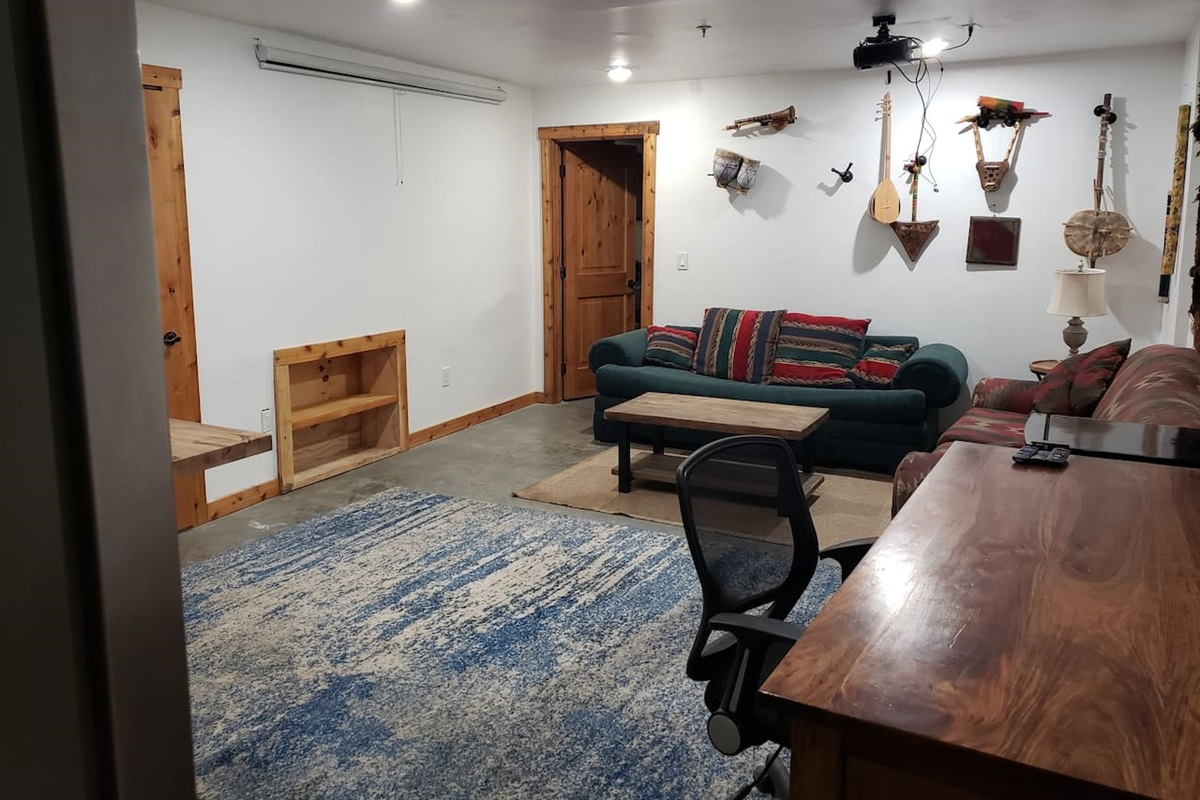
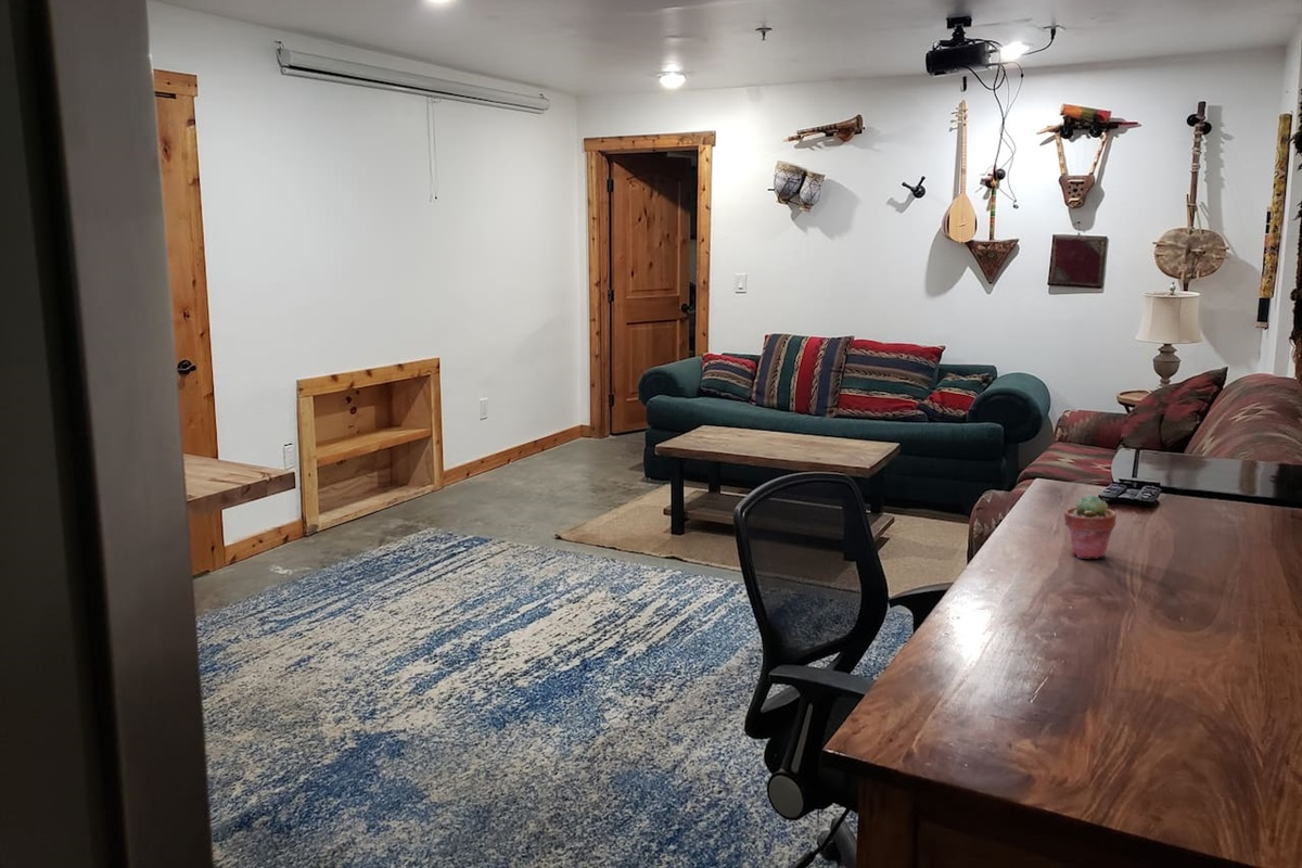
+ potted succulent [1063,494,1118,560]
